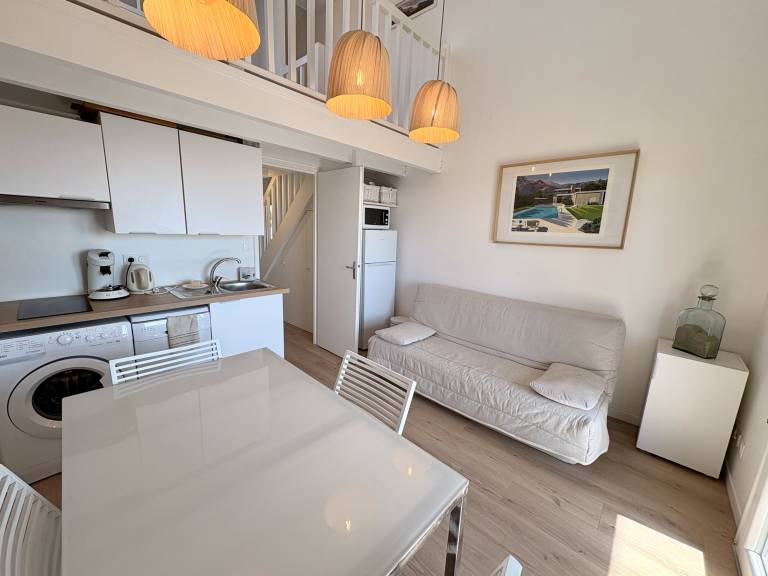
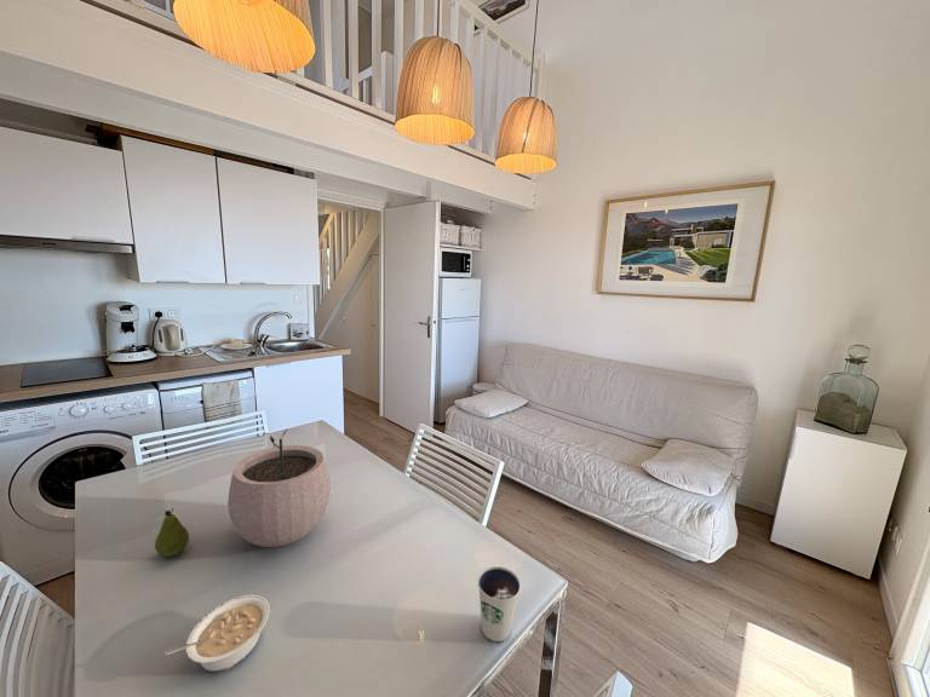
+ plant pot [226,428,332,548]
+ dixie cup [477,565,522,643]
+ legume [163,594,271,673]
+ fruit [154,507,190,558]
